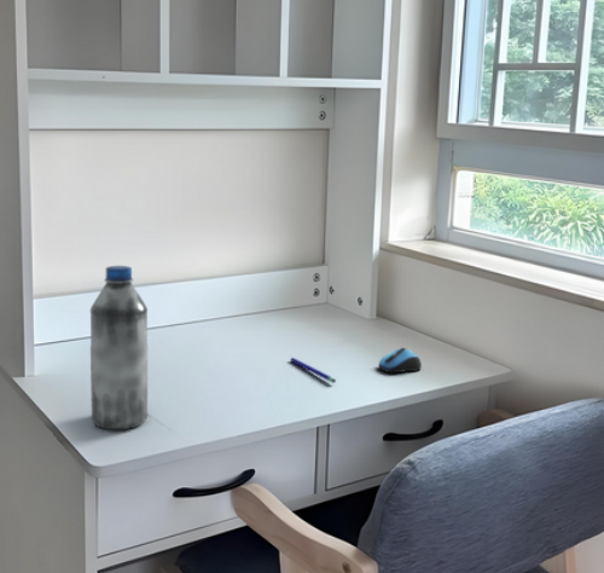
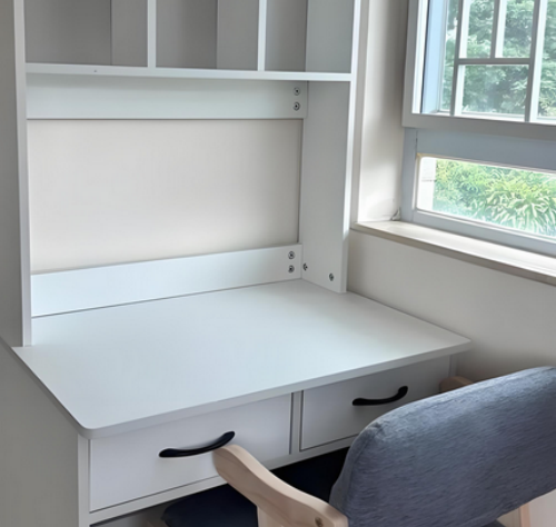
- computer mouse [378,347,423,374]
- water bottle [89,265,149,430]
- pen [289,357,337,384]
